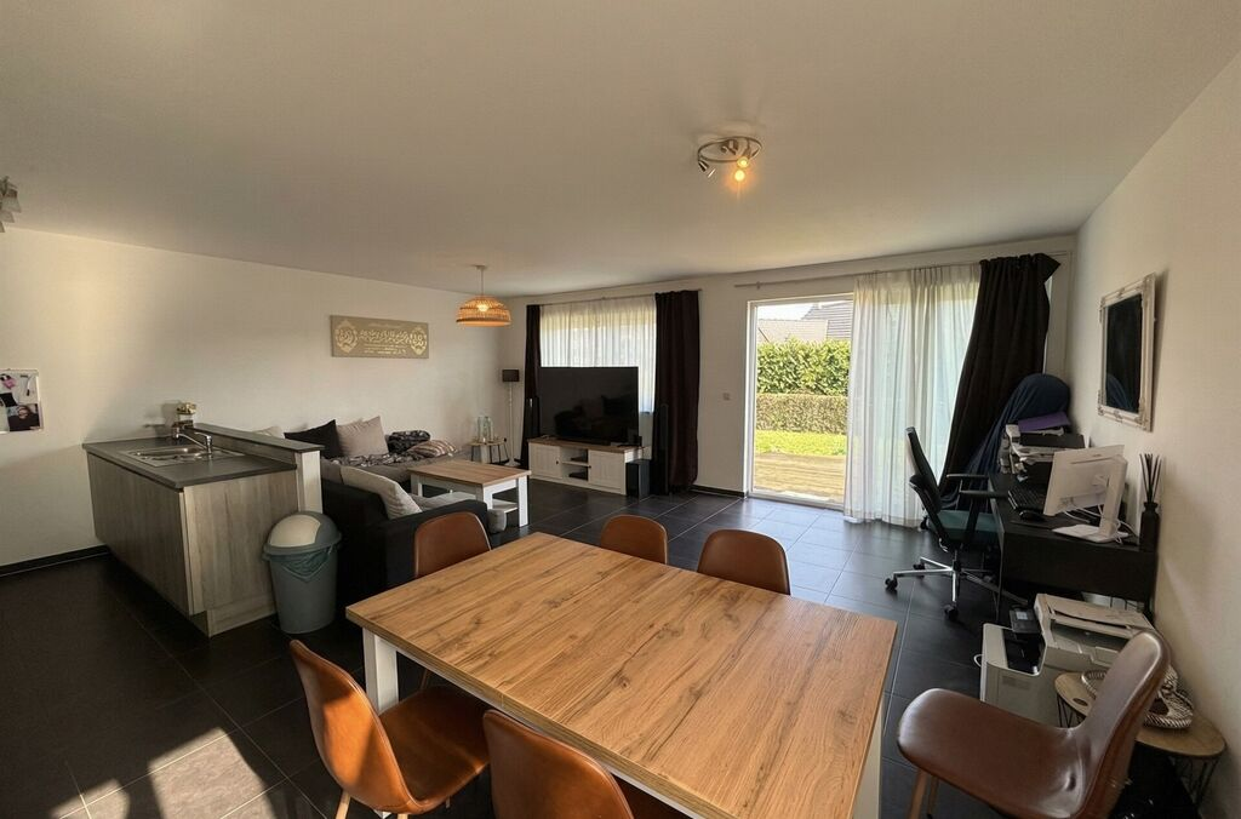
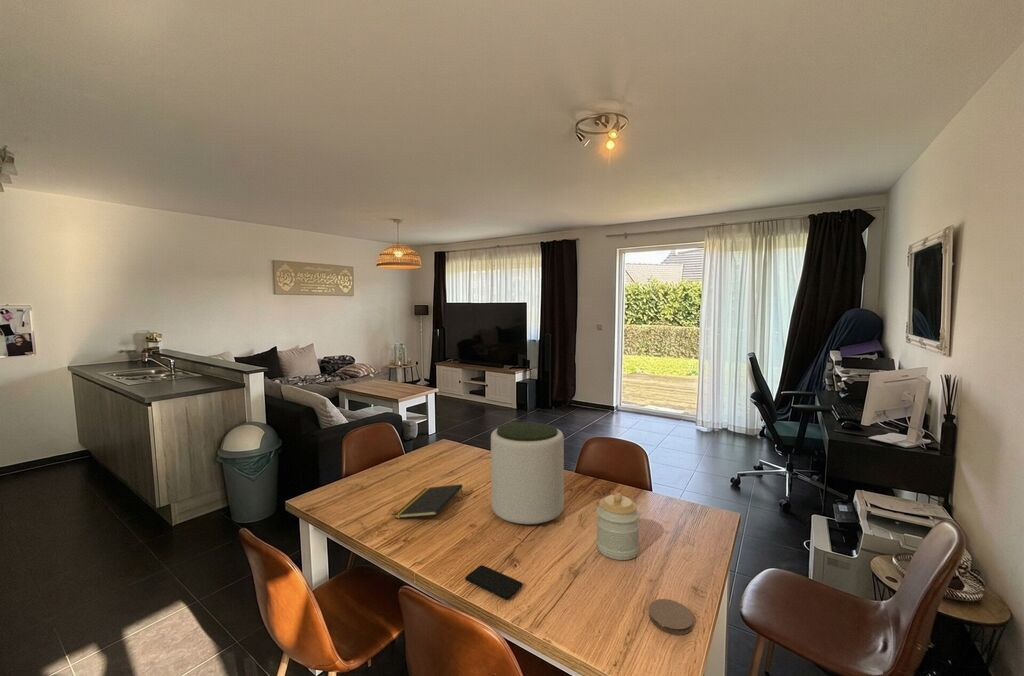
+ plant pot [490,421,565,526]
+ notepad [393,483,464,519]
+ jar [595,492,641,561]
+ smartphone [464,564,524,600]
+ coaster [648,598,694,636]
